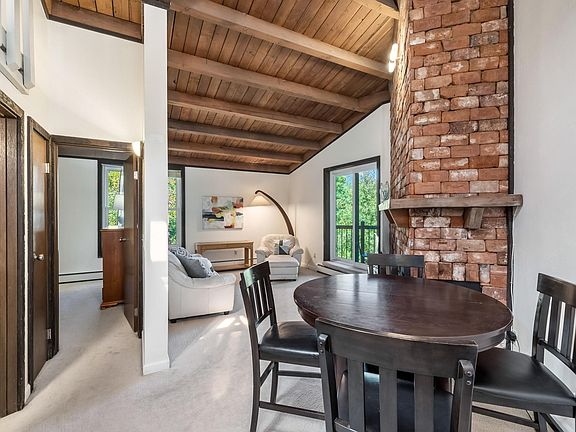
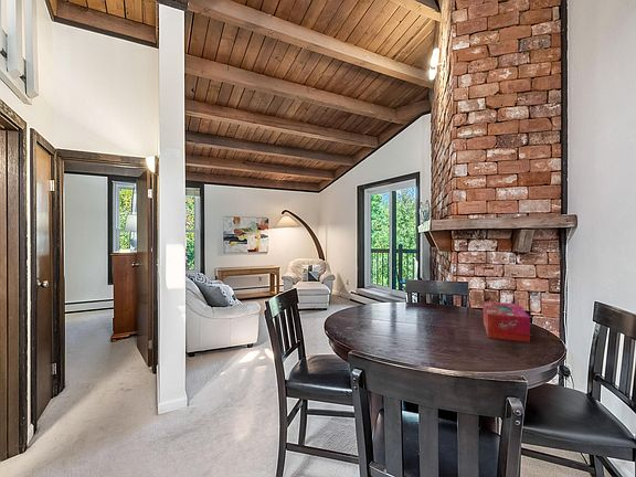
+ tissue box [483,300,531,343]
